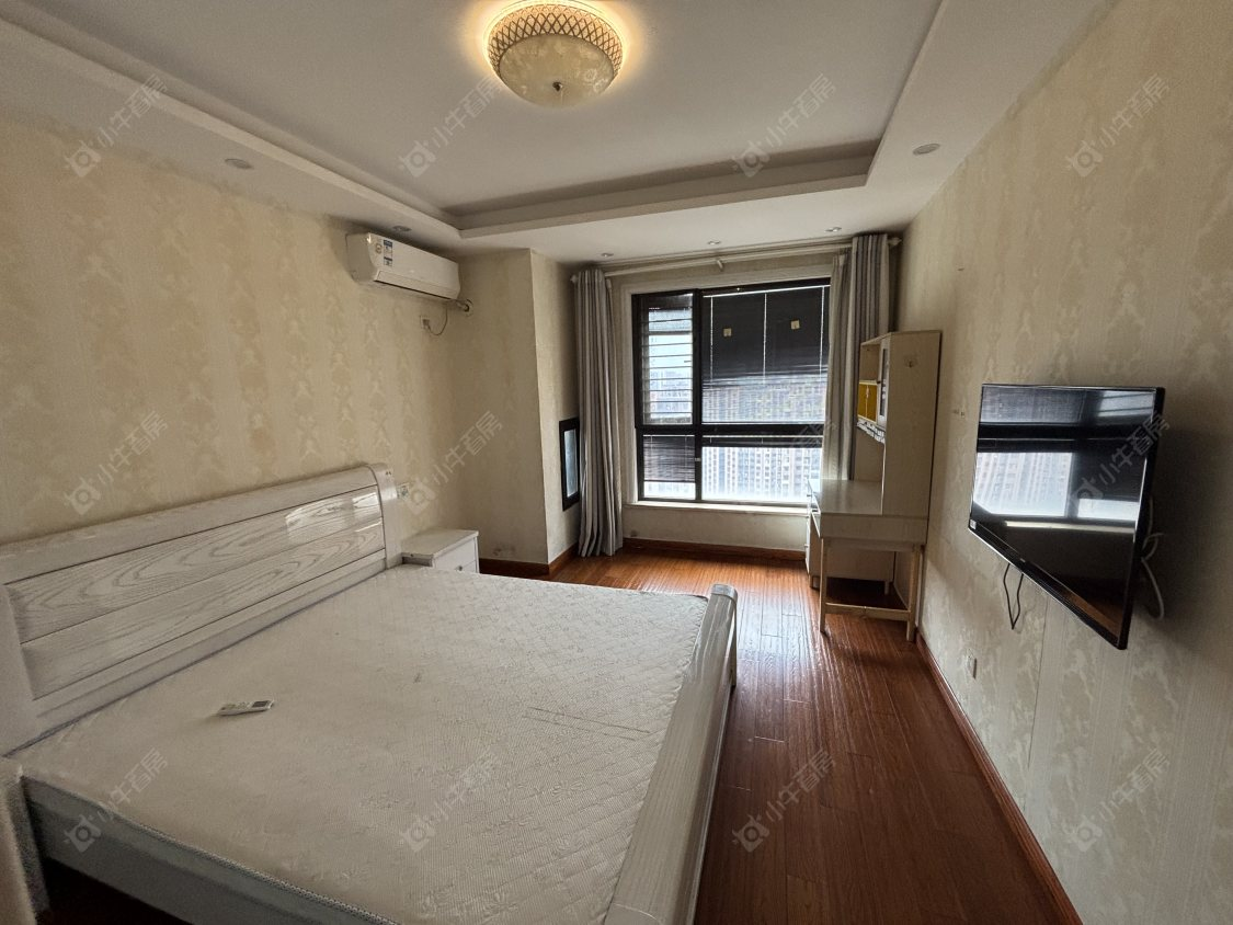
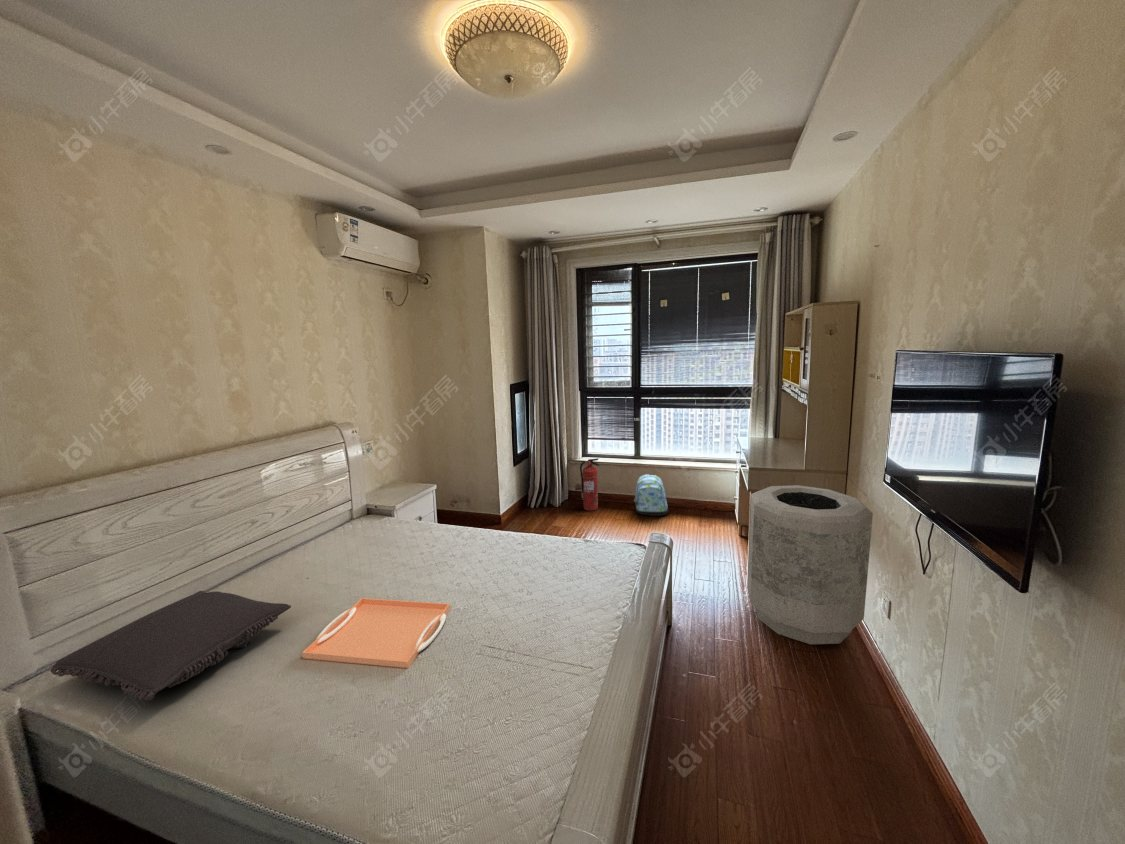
+ pillow [49,590,292,701]
+ trash can [746,484,874,645]
+ fire extinguisher [579,457,600,512]
+ serving tray [301,597,451,669]
+ backpack [633,473,670,517]
